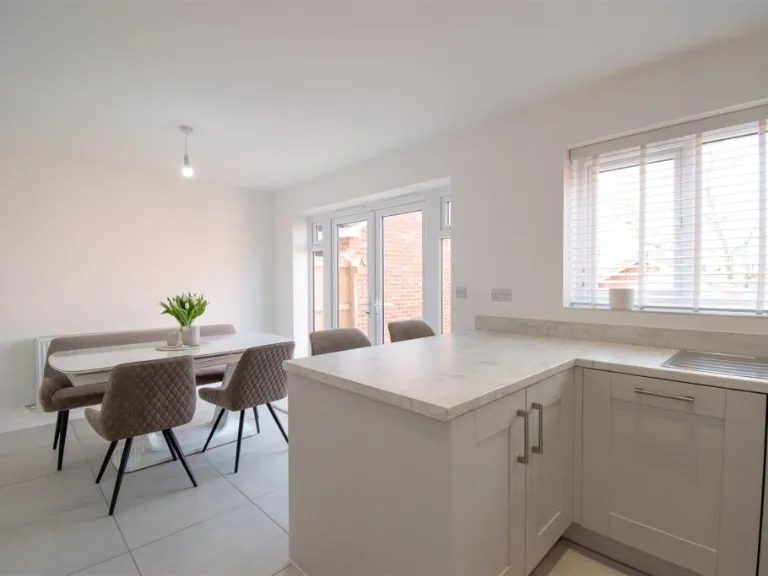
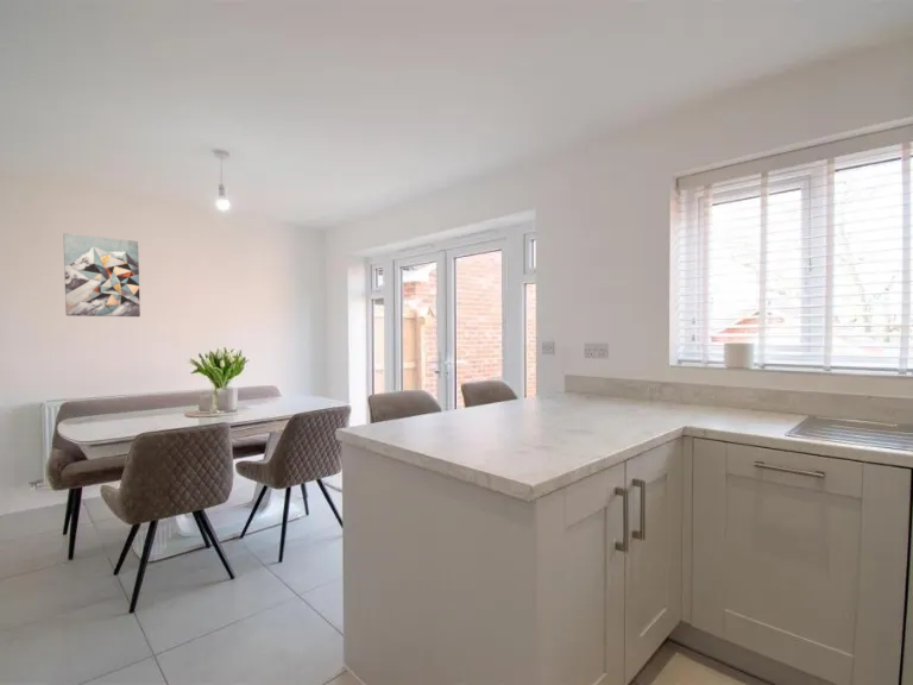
+ wall art [62,232,141,318]
